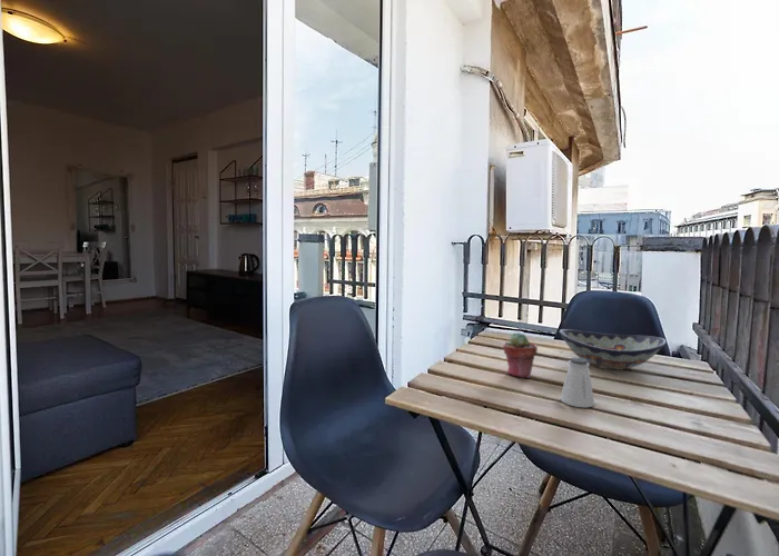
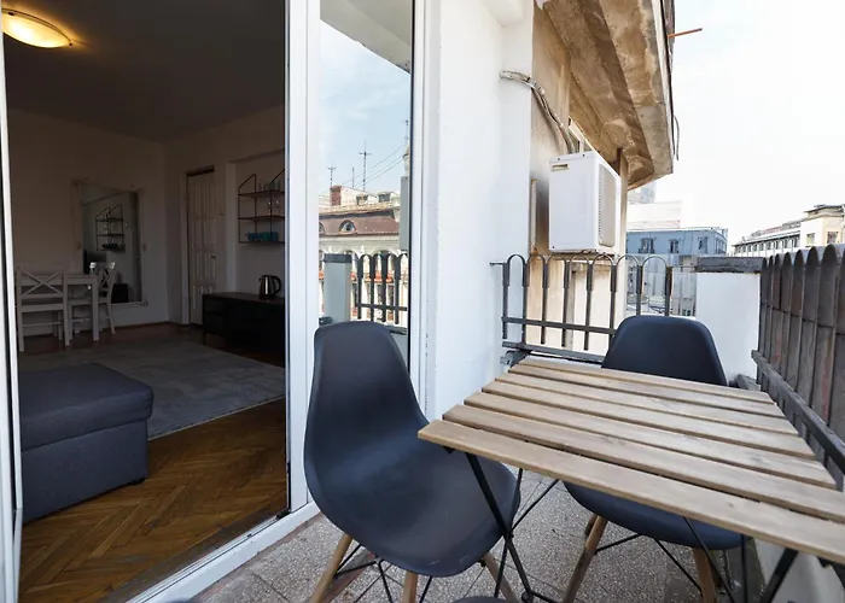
- saltshaker [559,357,595,408]
- decorative bowl [559,328,668,370]
- potted succulent [502,331,539,379]
